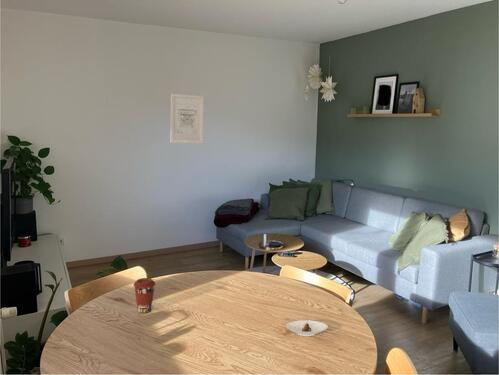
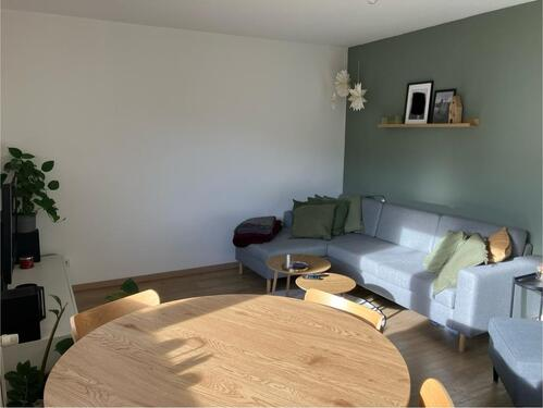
- wall art [169,93,205,144]
- saucer [285,319,329,337]
- coffee cup [133,277,156,314]
